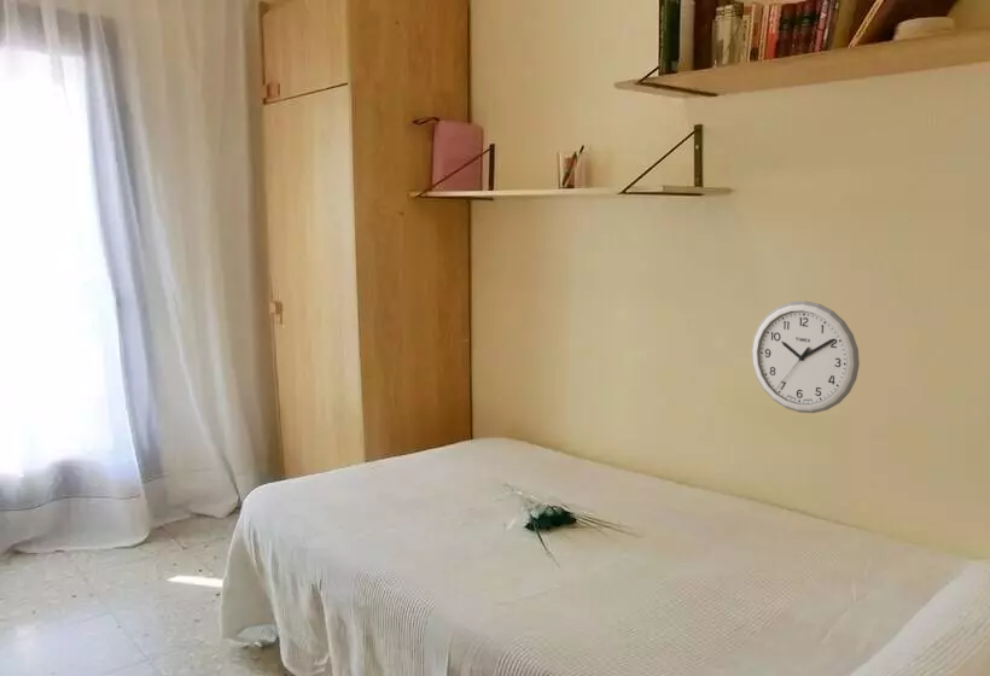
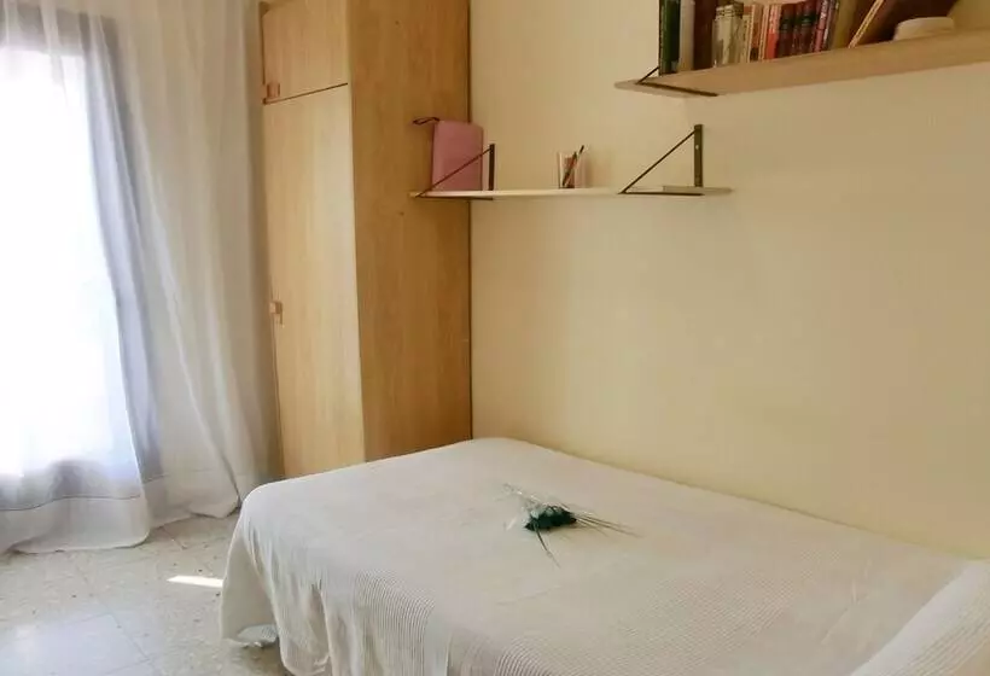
- wall clock [750,299,861,414]
